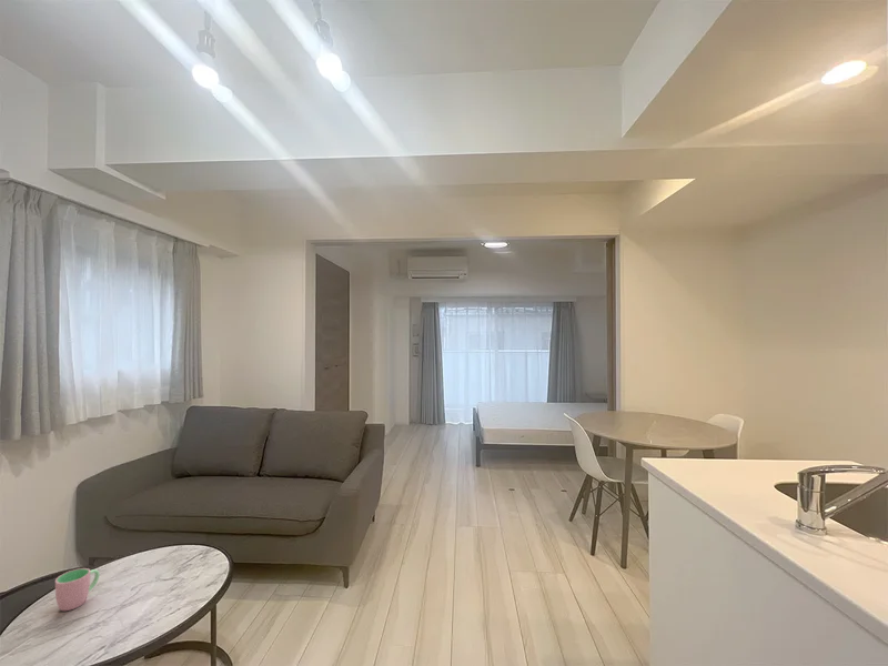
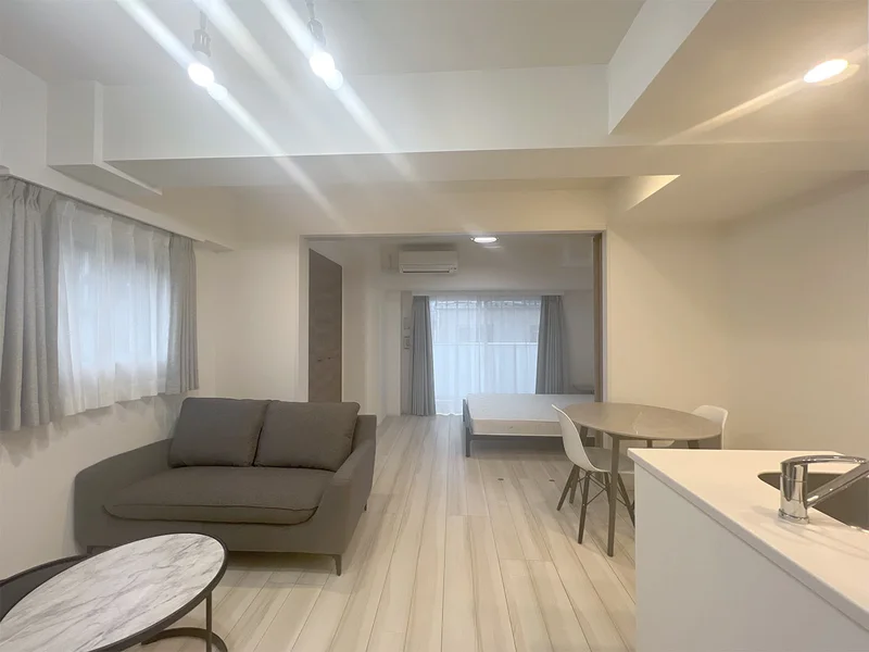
- cup [54,567,100,612]
